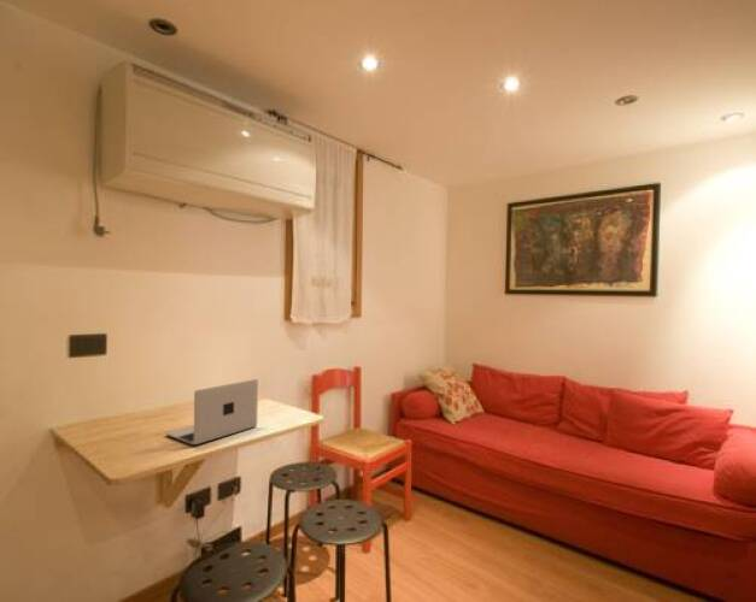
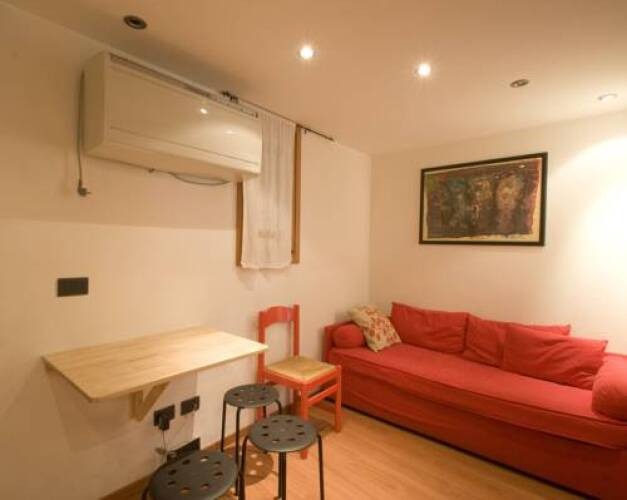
- laptop [164,378,259,445]
